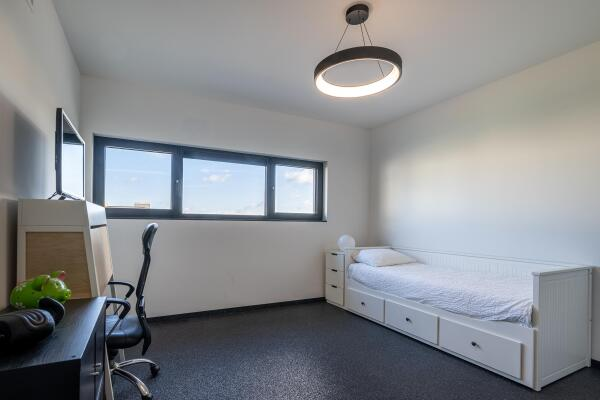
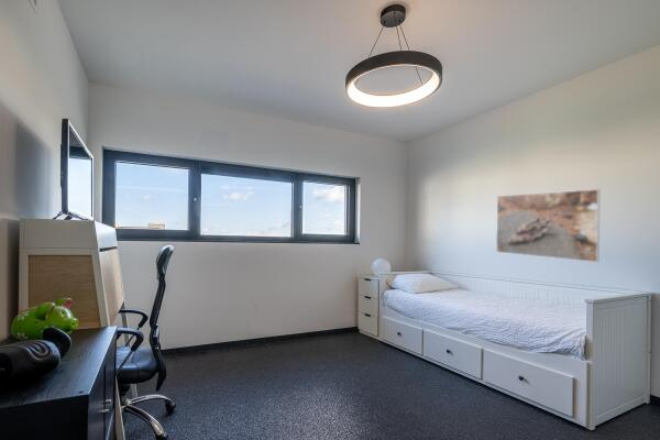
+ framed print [495,188,601,263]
